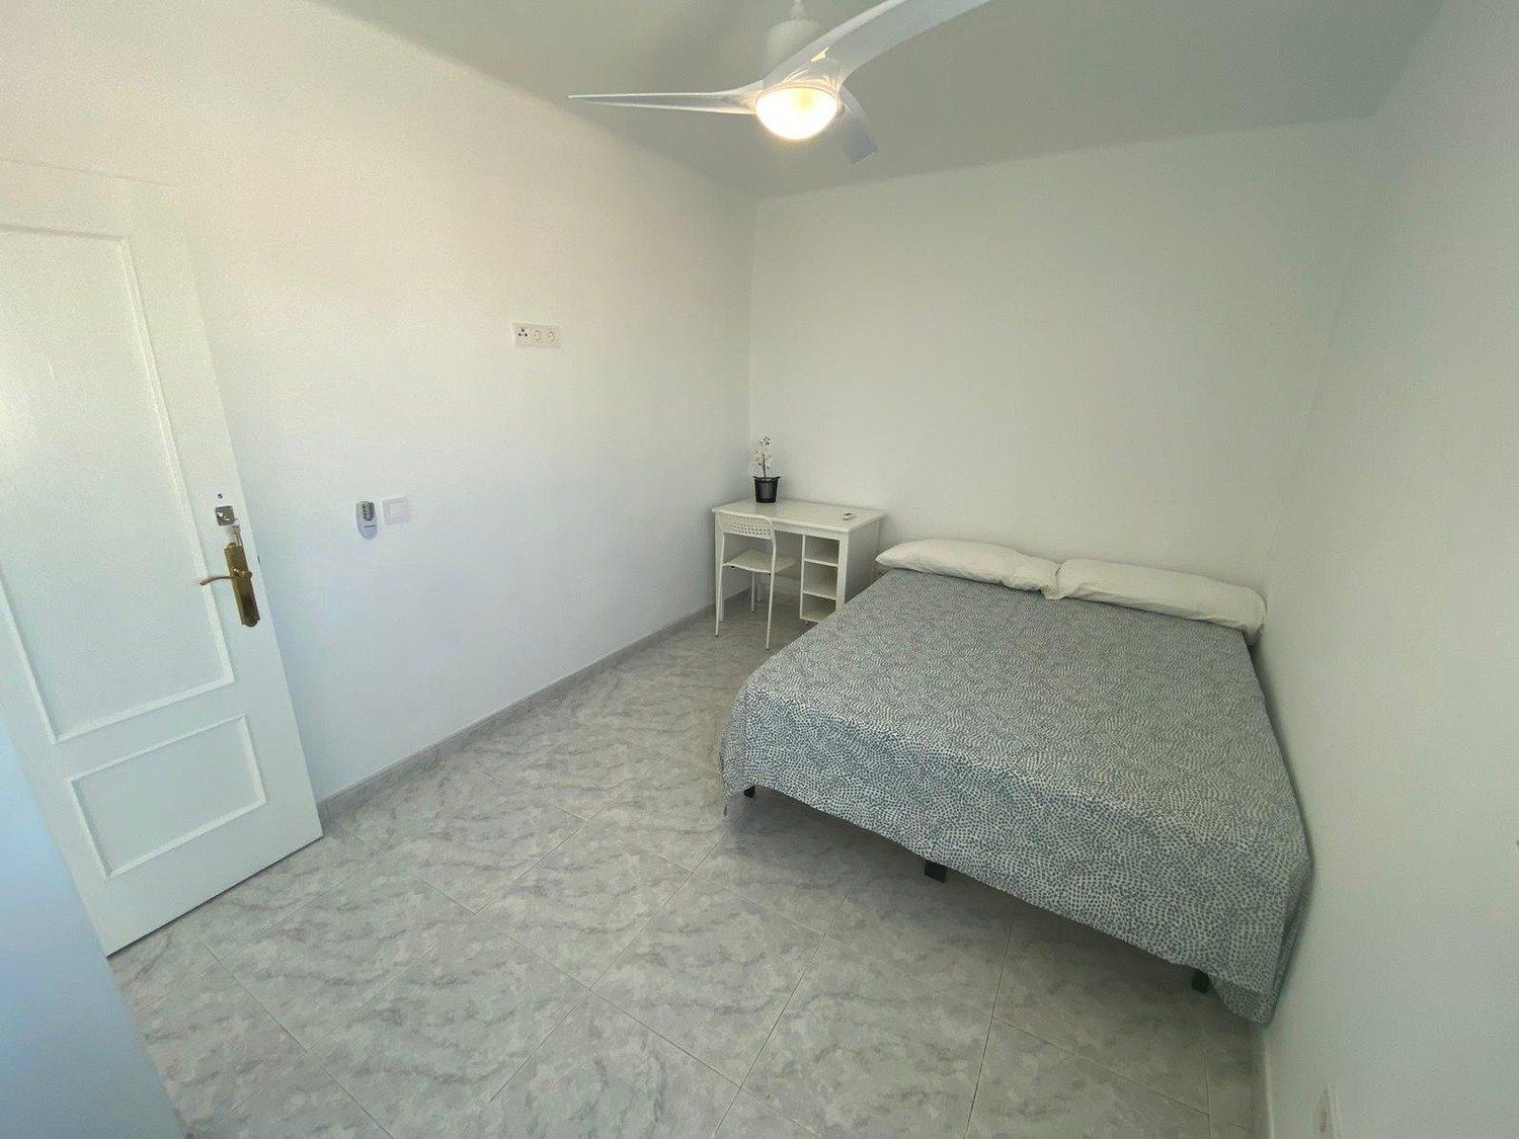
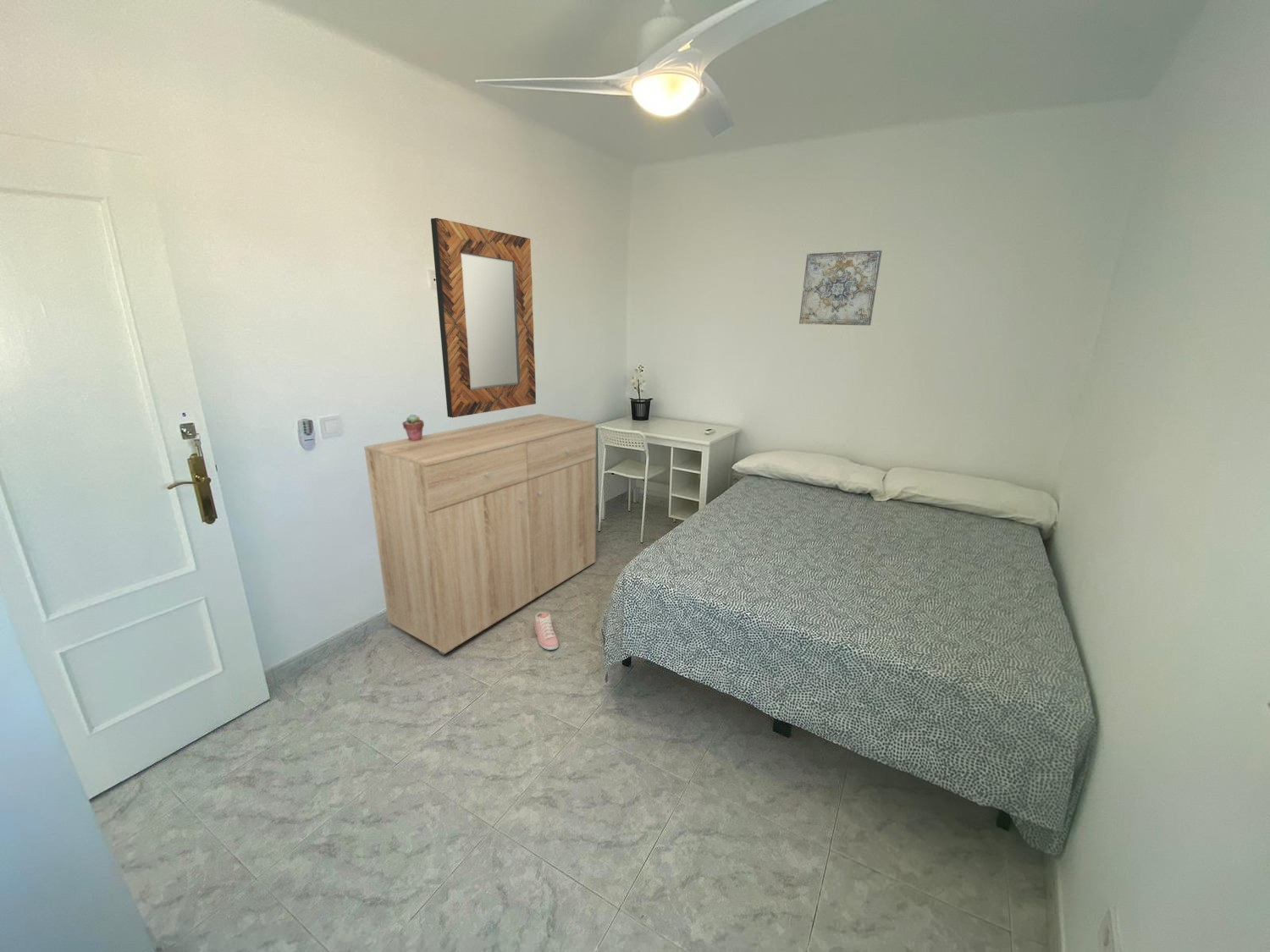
+ wall art [798,249,883,327]
+ potted succulent [401,413,425,441]
+ home mirror [430,217,537,419]
+ dresser [363,413,597,656]
+ sneaker [533,611,560,651]
